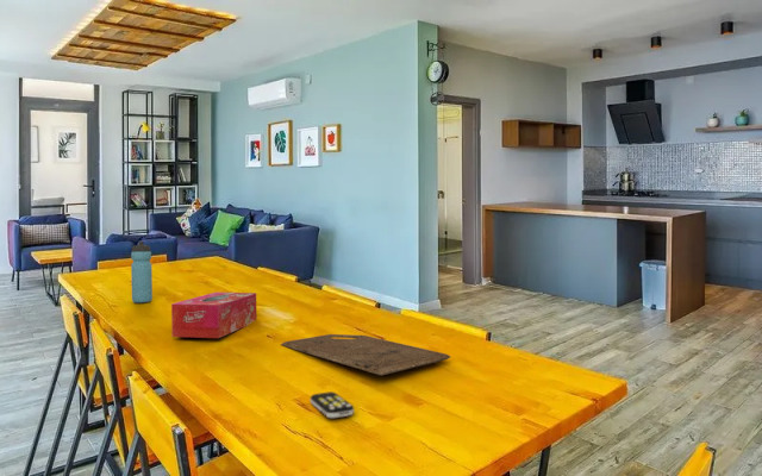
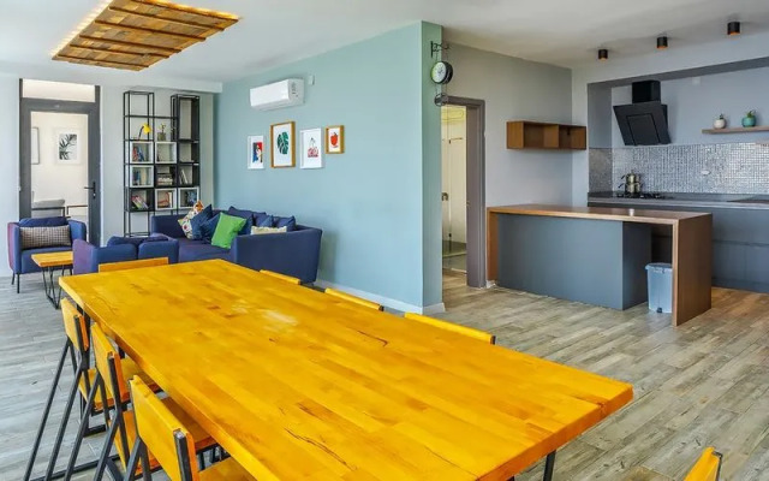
- tissue box [170,292,257,339]
- water bottle [130,240,154,303]
- remote control [310,390,355,419]
- cutting board [280,333,451,376]
